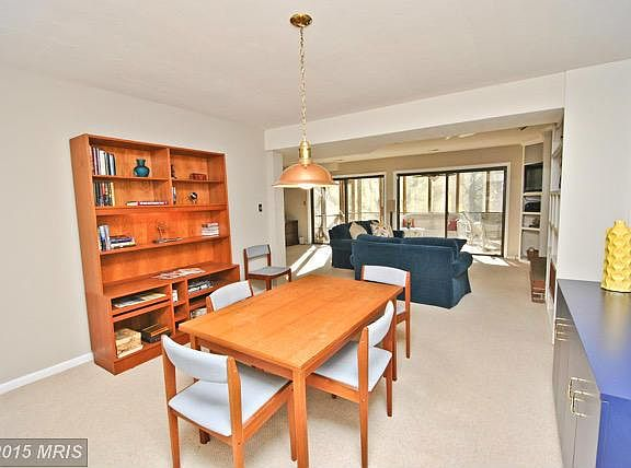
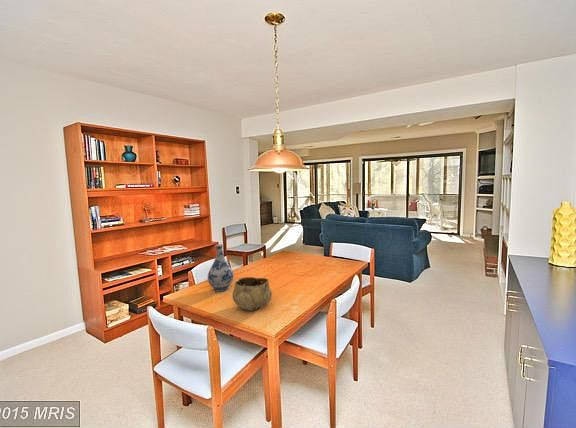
+ vase [207,243,235,293]
+ decorative bowl [232,276,273,312]
